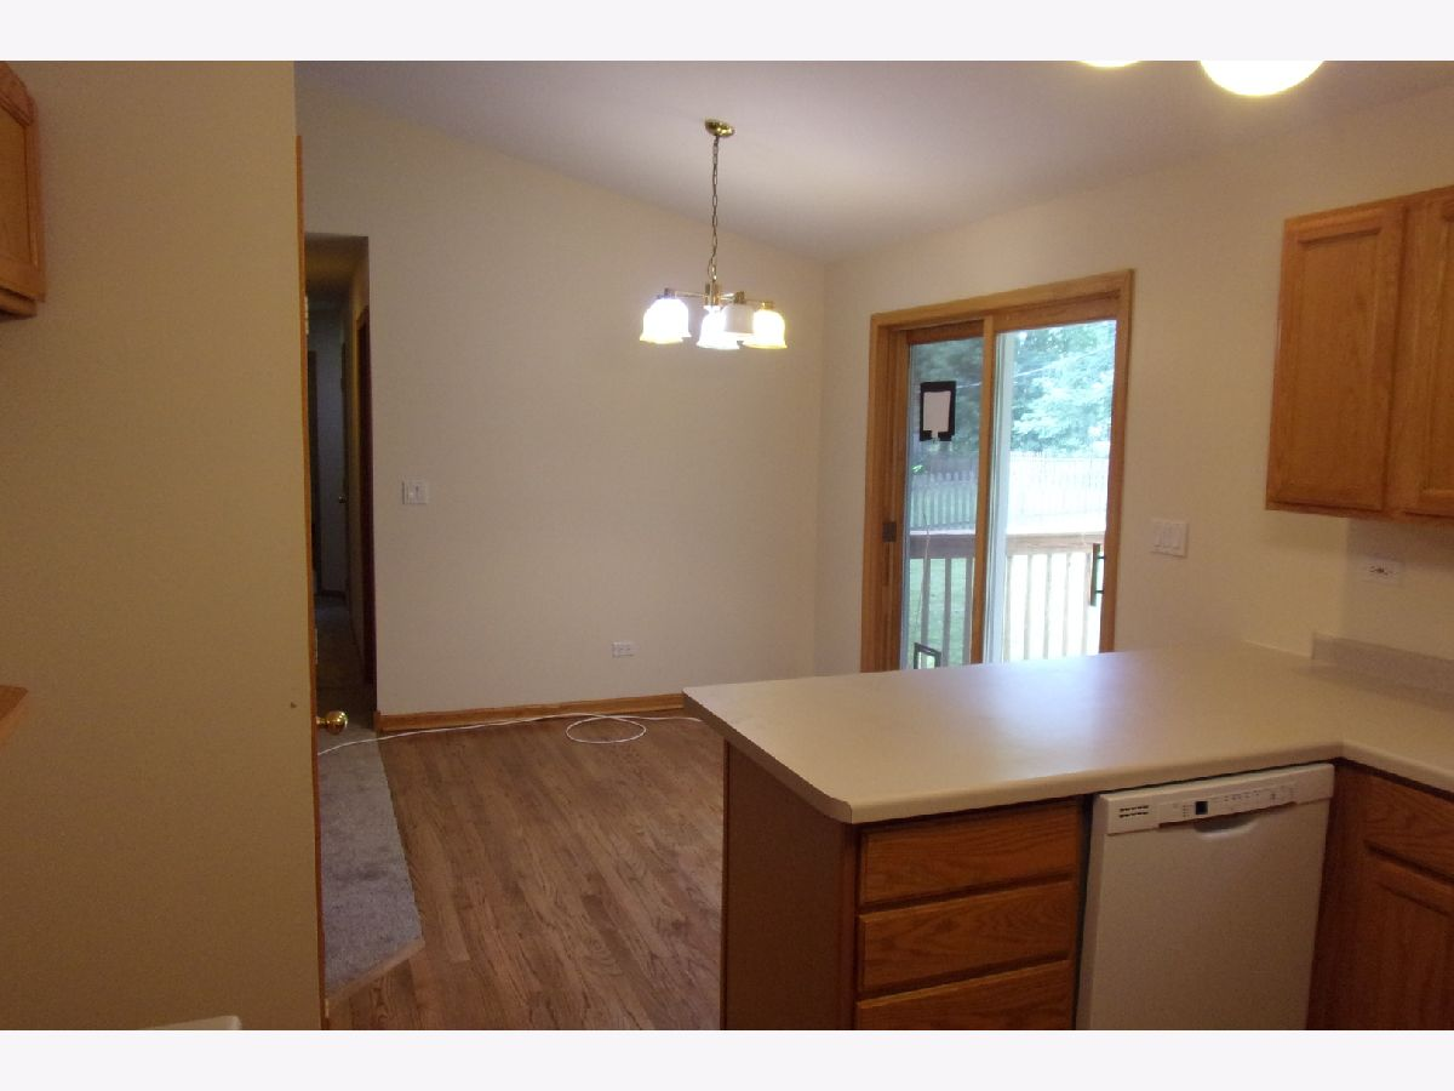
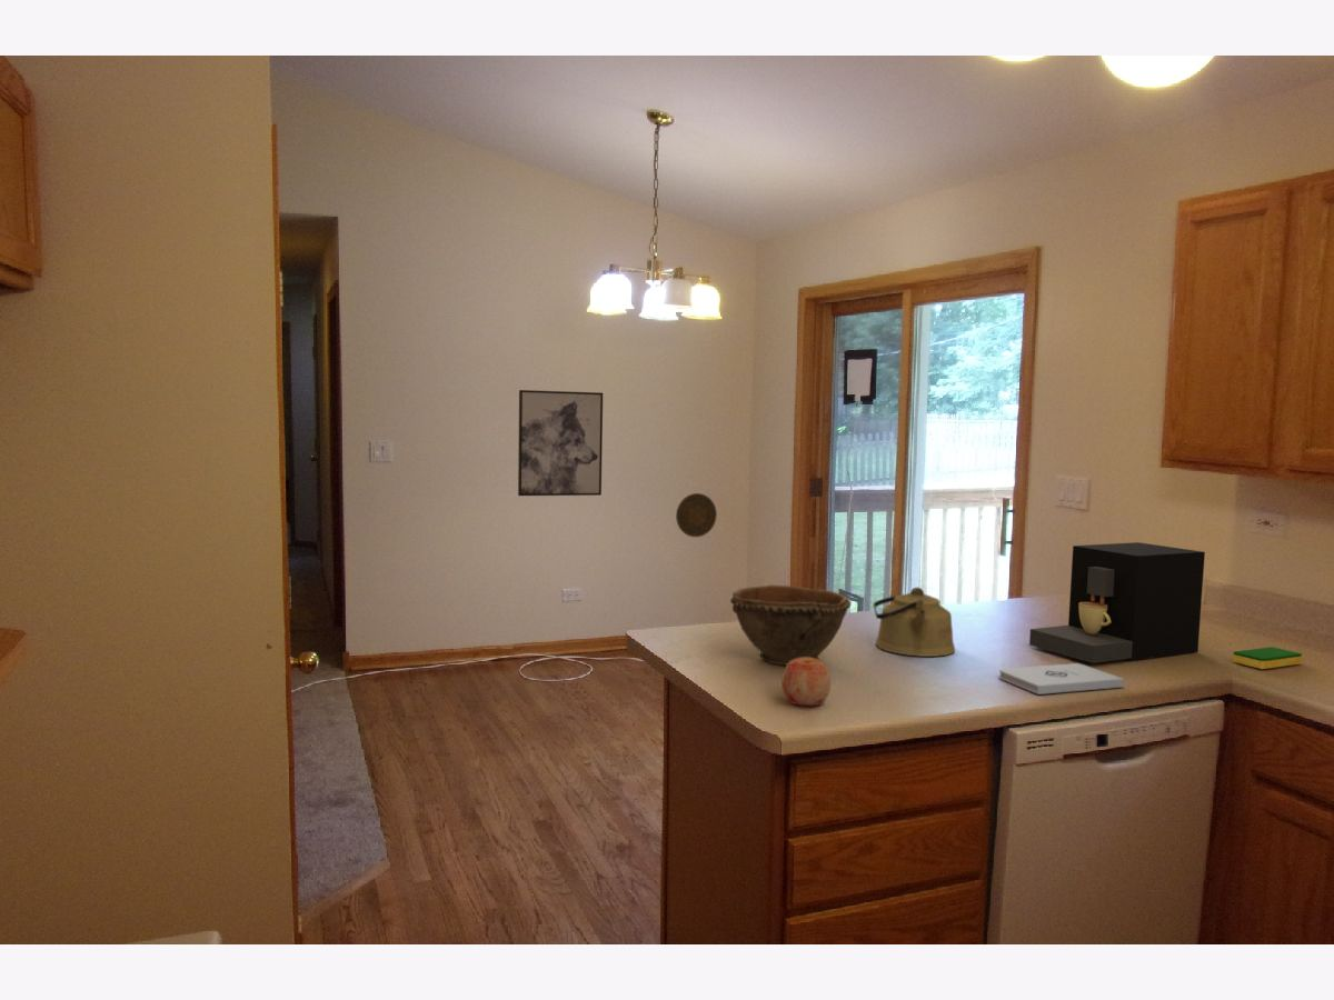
+ kettle [872,587,956,658]
+ notepad [998,662,1125,696]
+ coffee maker [1028,541,1206,664]
+ apple [780,657,832,707]
+ decorative plate [675,492,718,538]
+ dish sponge [1232,646,1303,670]
+ bowl [729,584,853,666]
+ wall art [517,389,604,497]
